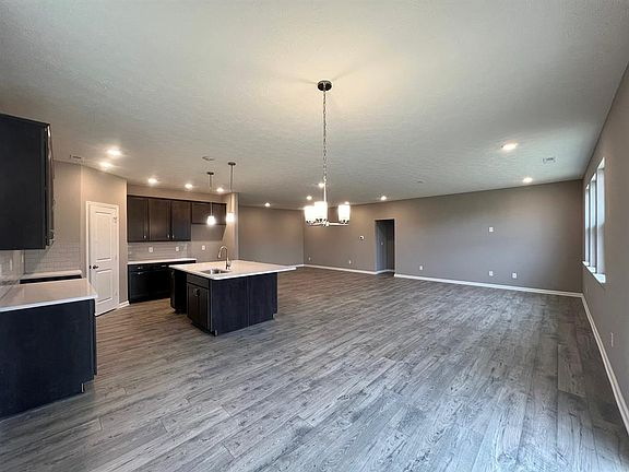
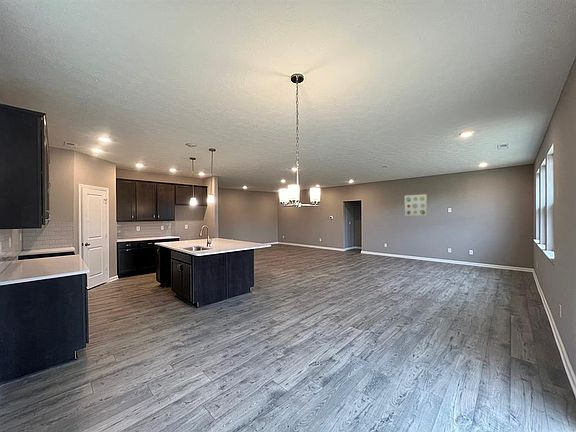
+ wall art [403,193,428,217]
